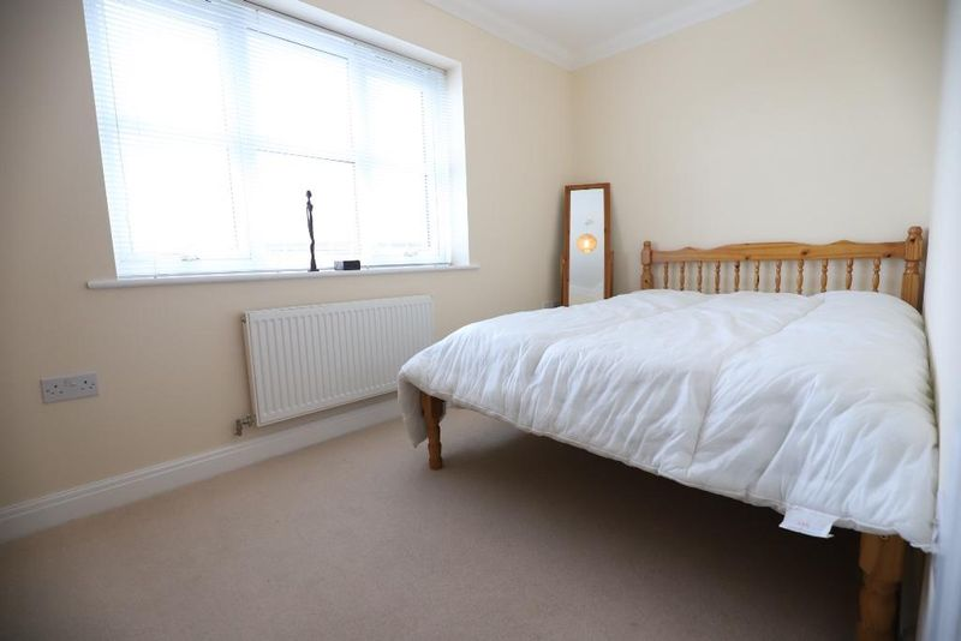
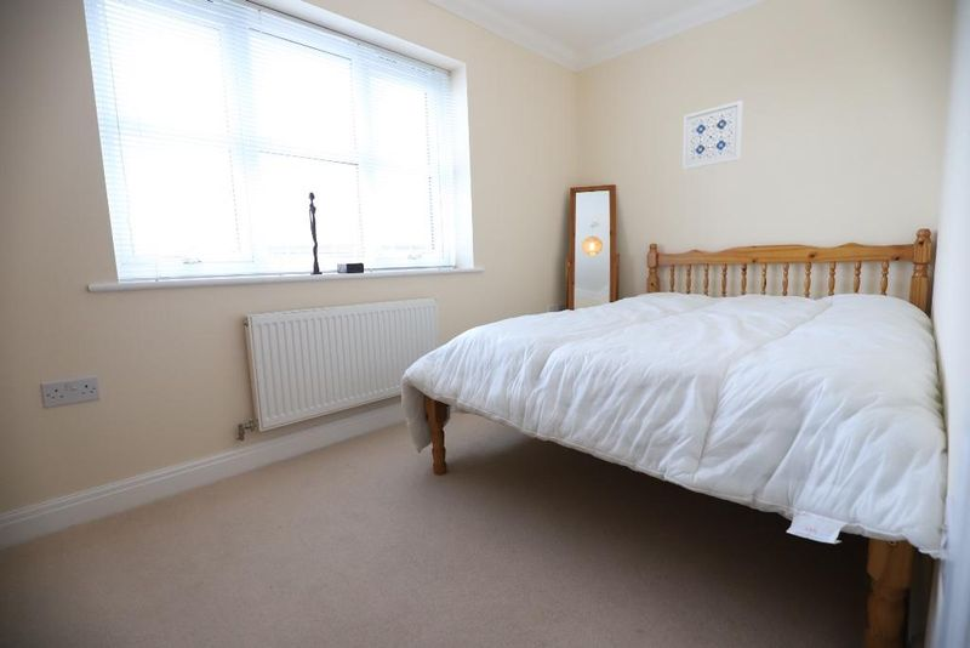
+ wall art [681,100,744,171]
